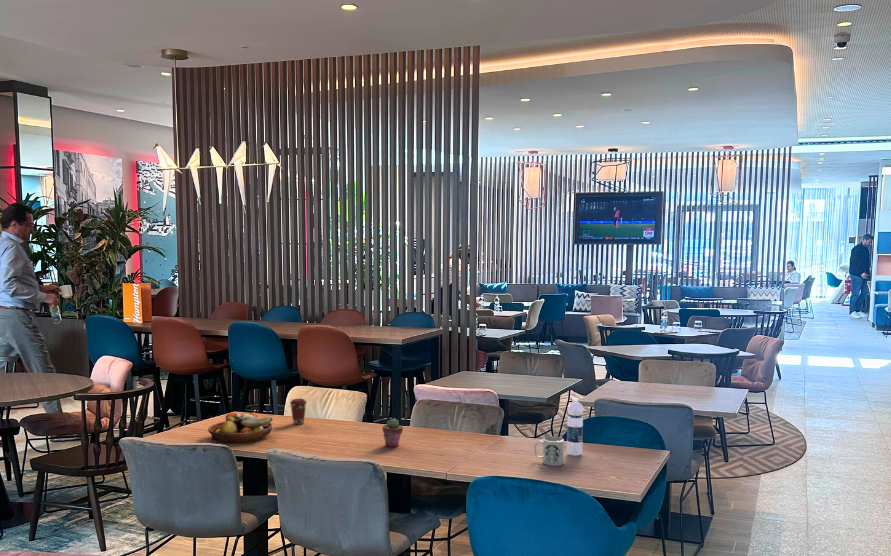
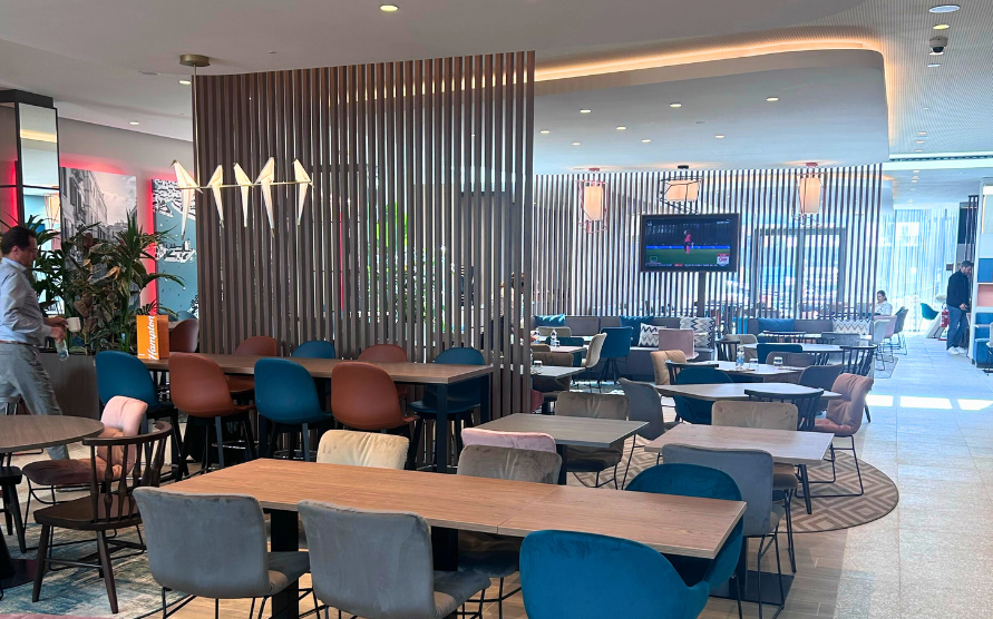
- coffee cup [289,398,308,426]
- water bottle [566,397,584,456]
- fruit bowl [207,412,273,444]
- potted succulent [381,417,404,448]
- mug [533,435,565,467]
